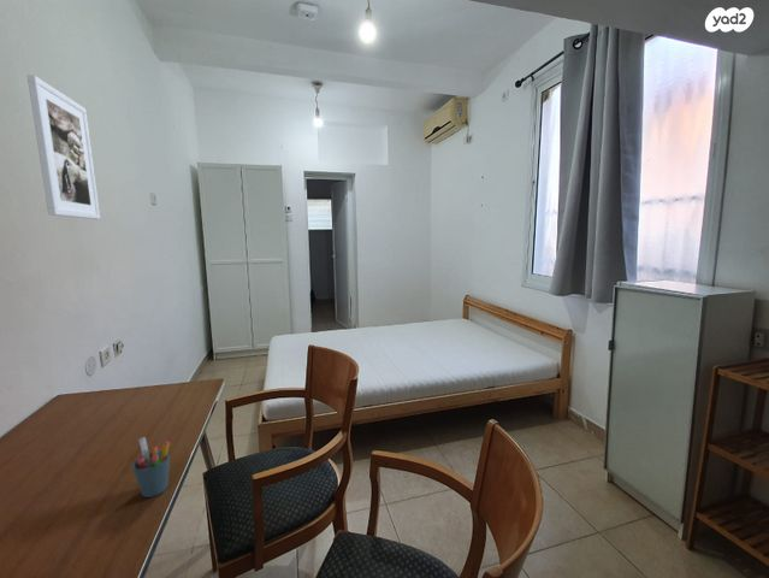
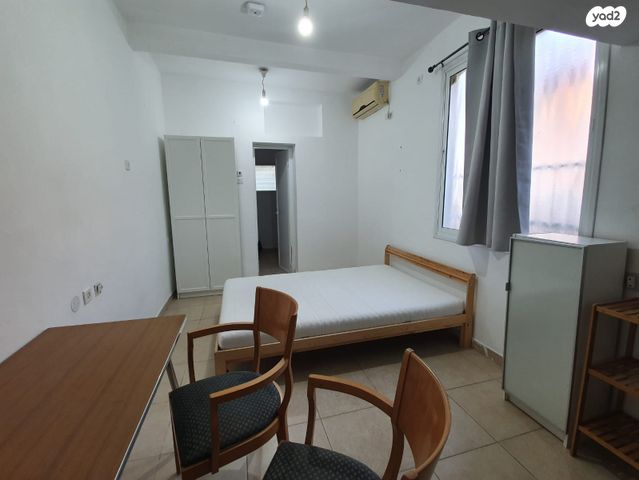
- pen holder [131,436,171,499]
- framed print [26,73,101,220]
